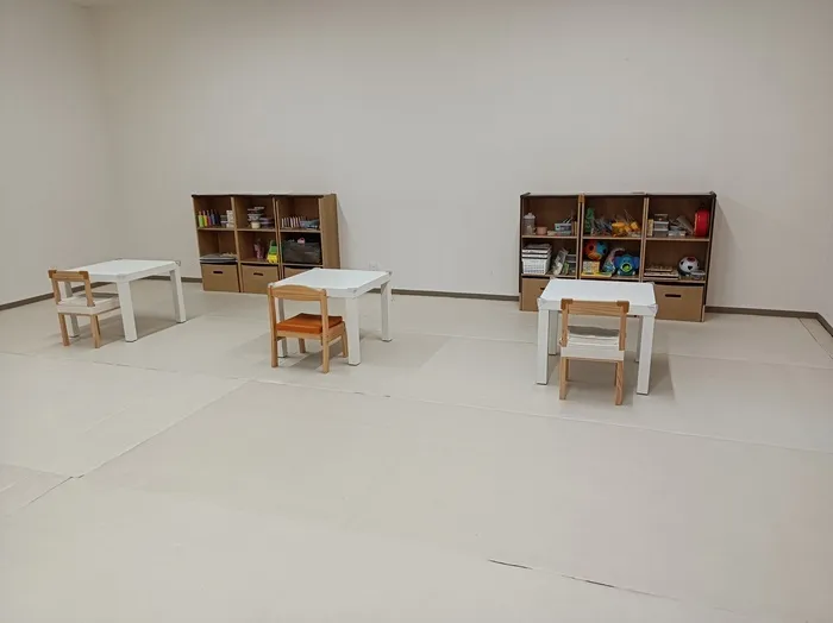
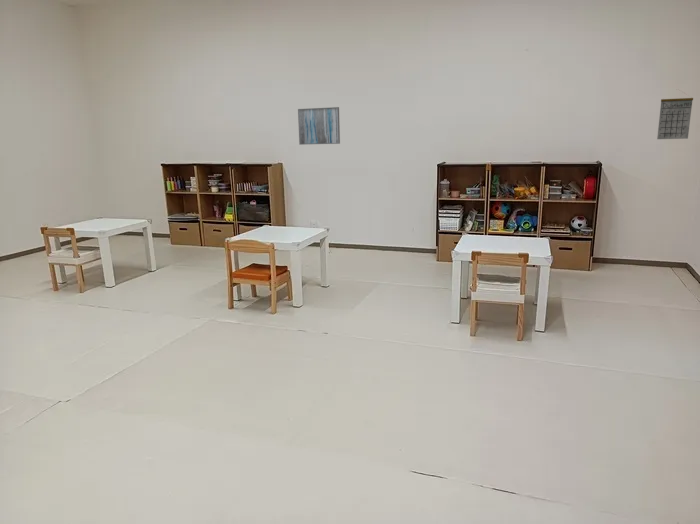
+ calendar [656,88,694,140]
+ wall art [297,106,341,146]
